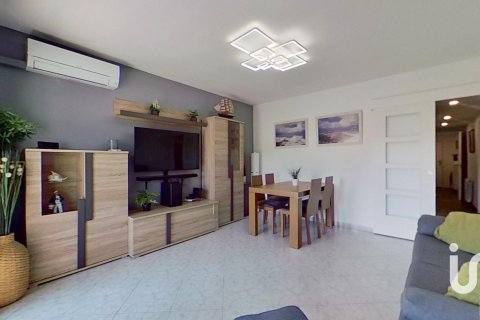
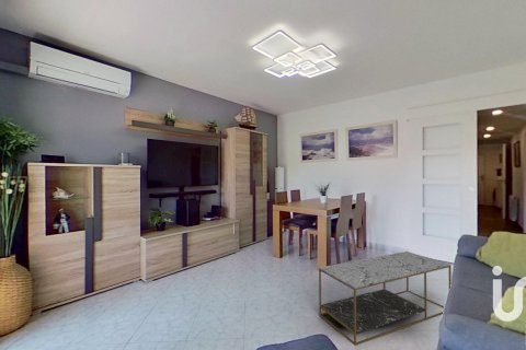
+ coffee table [318,250,453,347]
